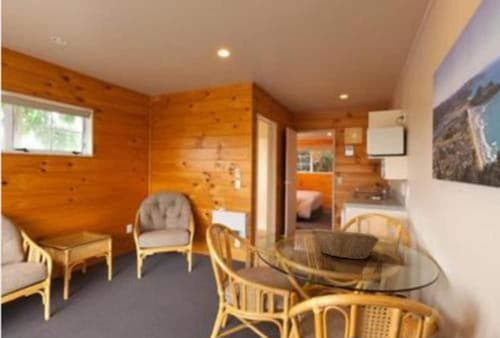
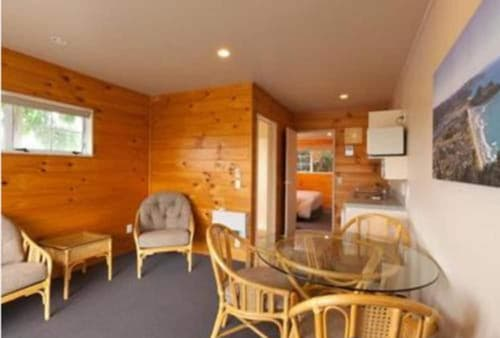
- fruit basket [310,228,380,260]
